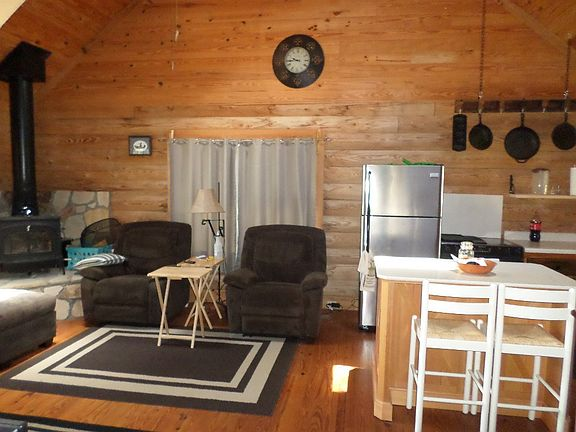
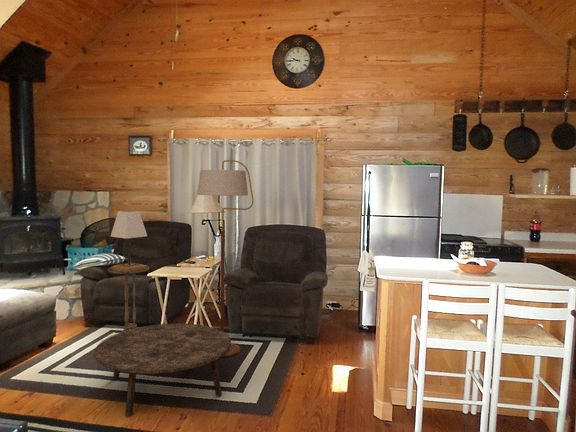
+ coffee table [93,322,232,418]
+ side table [107,265,150,332]
+ floor lamp [196,159,255,358]
+ lamp [110,210,148,272]
